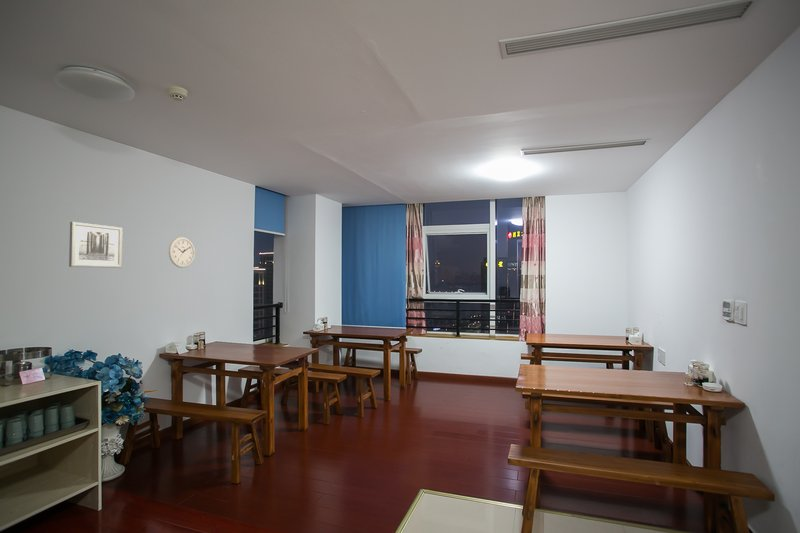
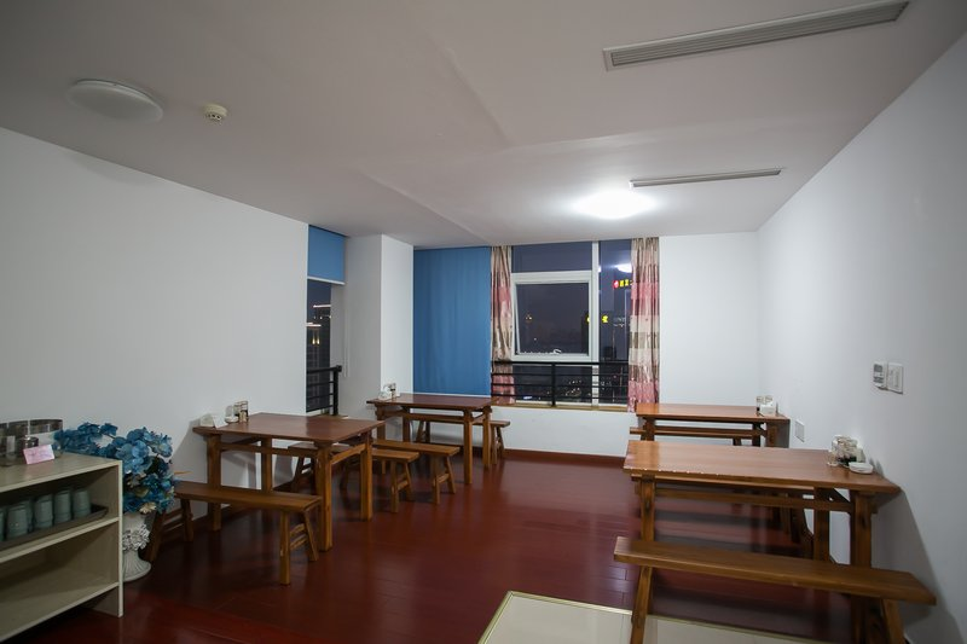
- wall art [68,221,124,269]
- wall clock [168,236,196,269]
